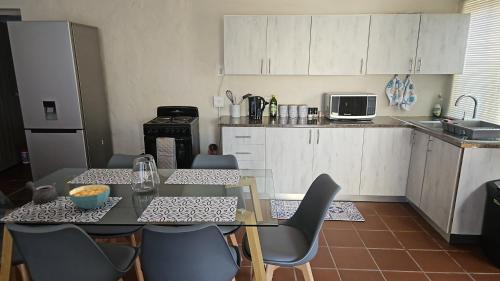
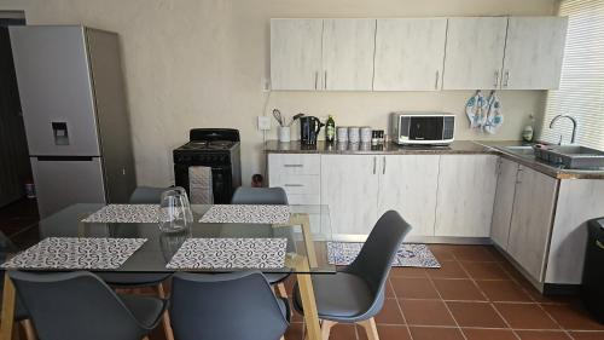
- teapot [25,181,59,203]
- cereal bowl [68,184,111,210]
